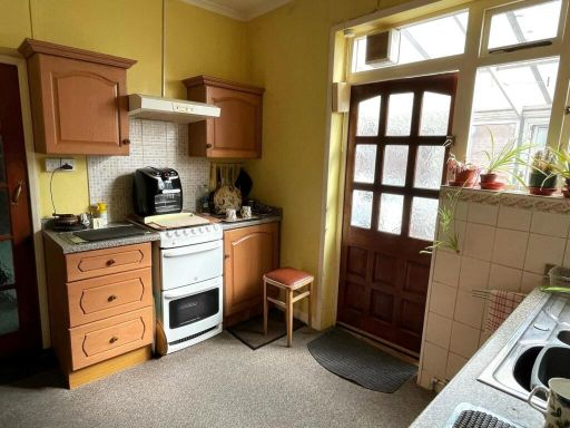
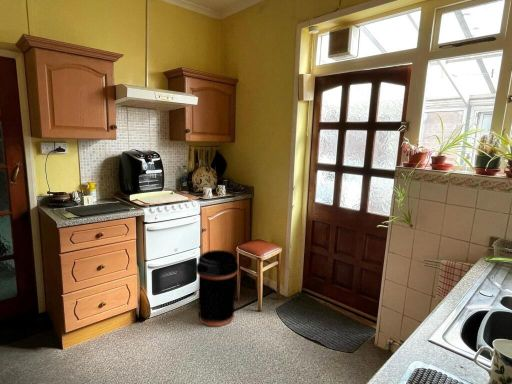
+ trash can [195,249,239,327]
